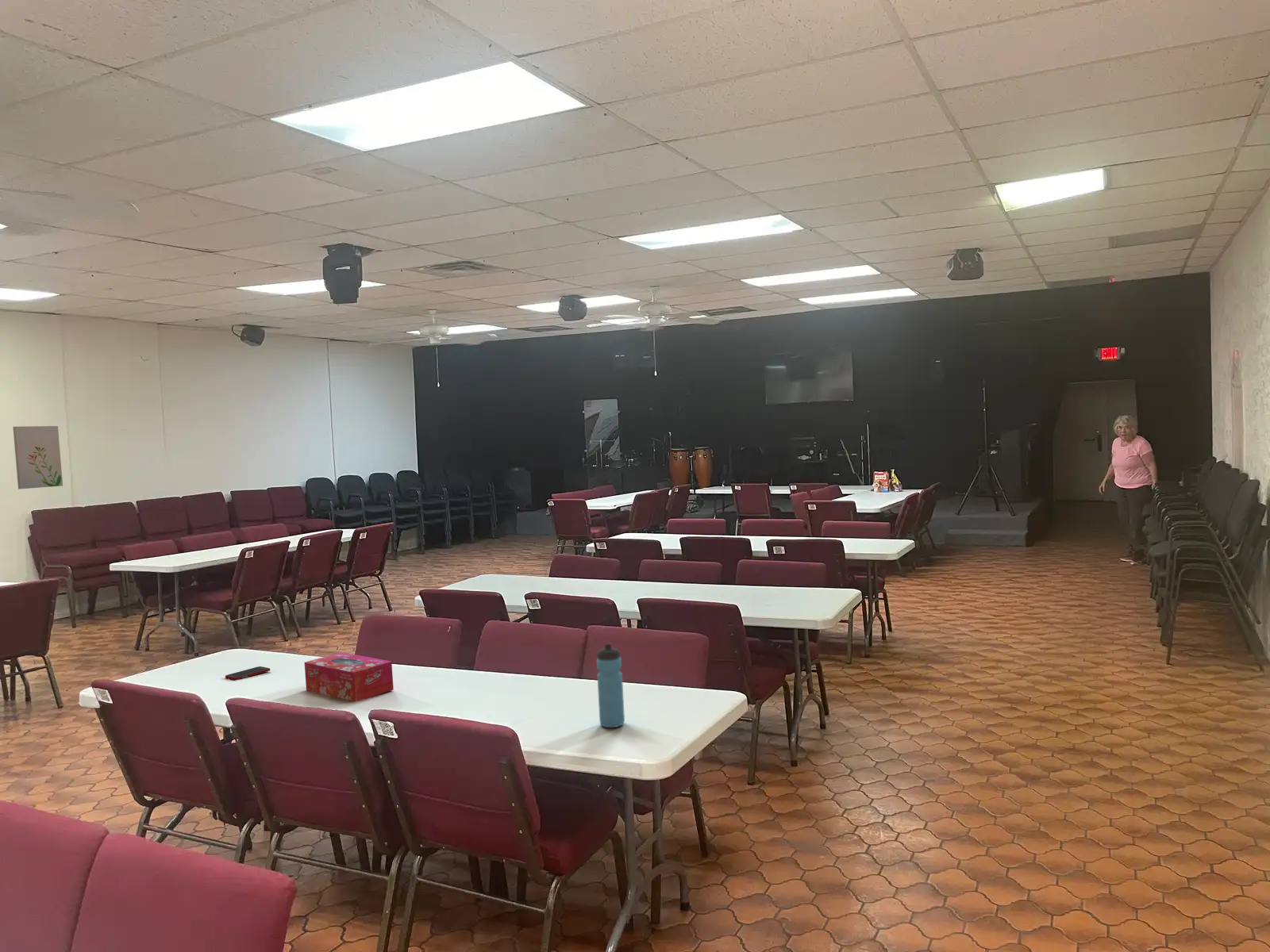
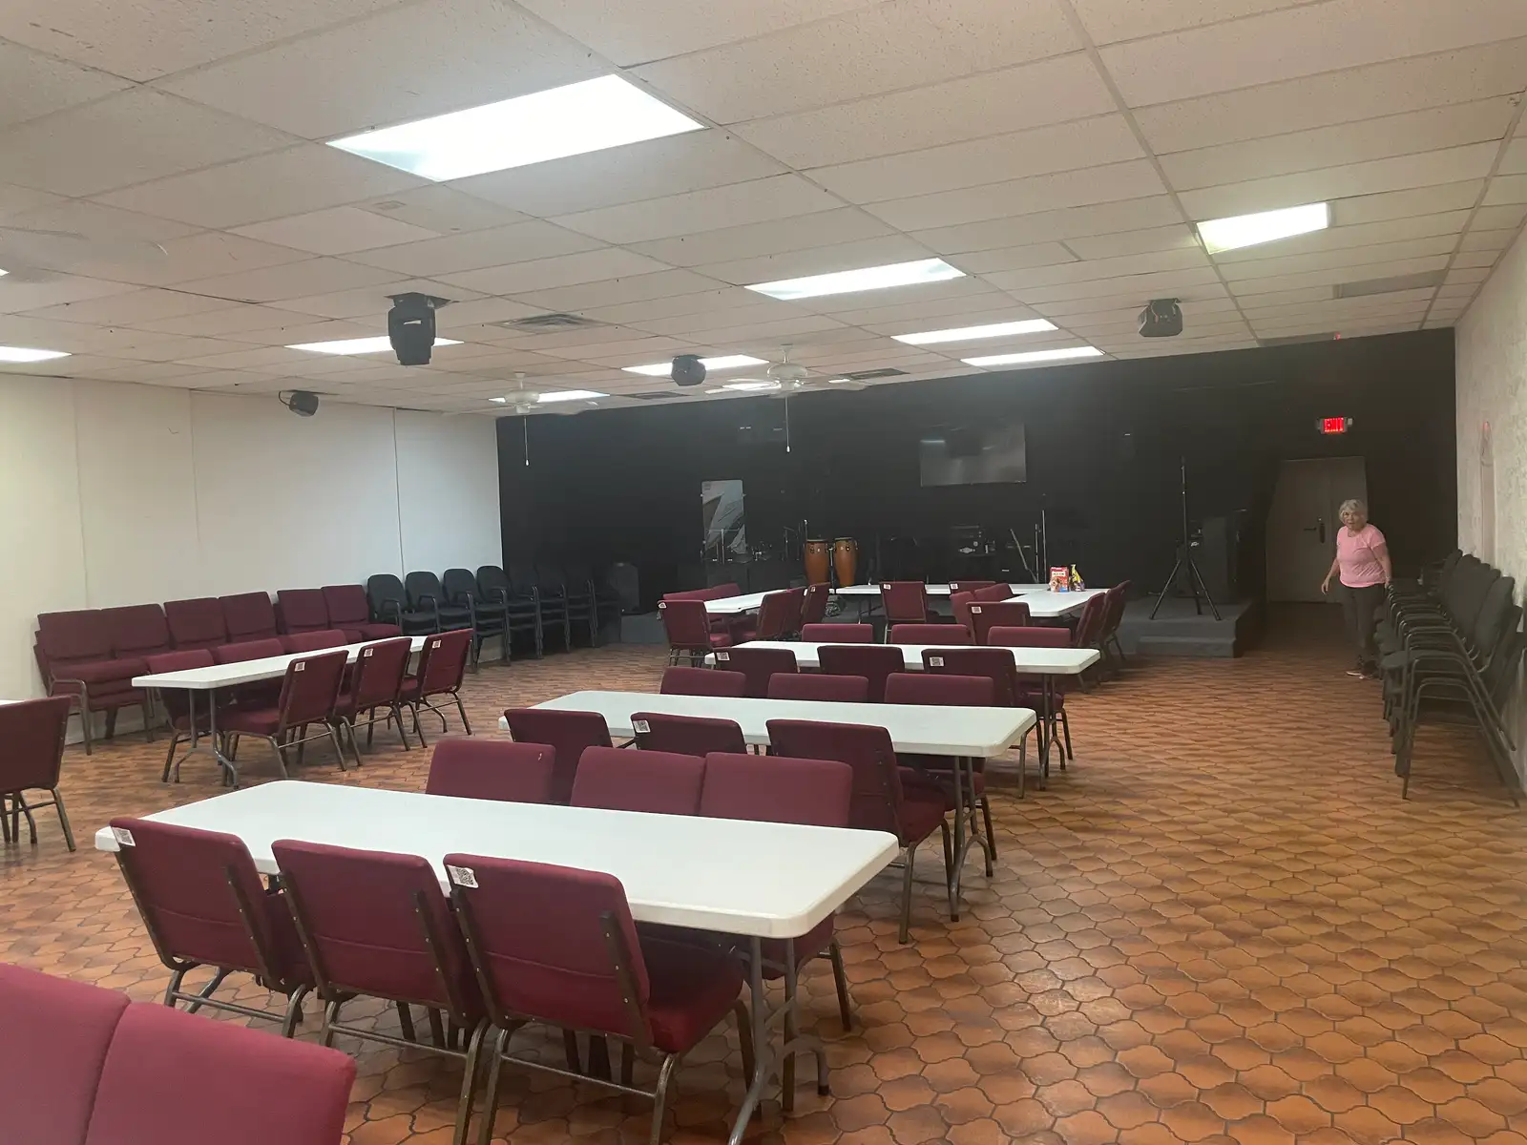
- cell phone [225,666,271,681]
- water bottle [596,643,625,728]
- wall art [12,425,64,489]
- tissue box [304,651,394,702]
